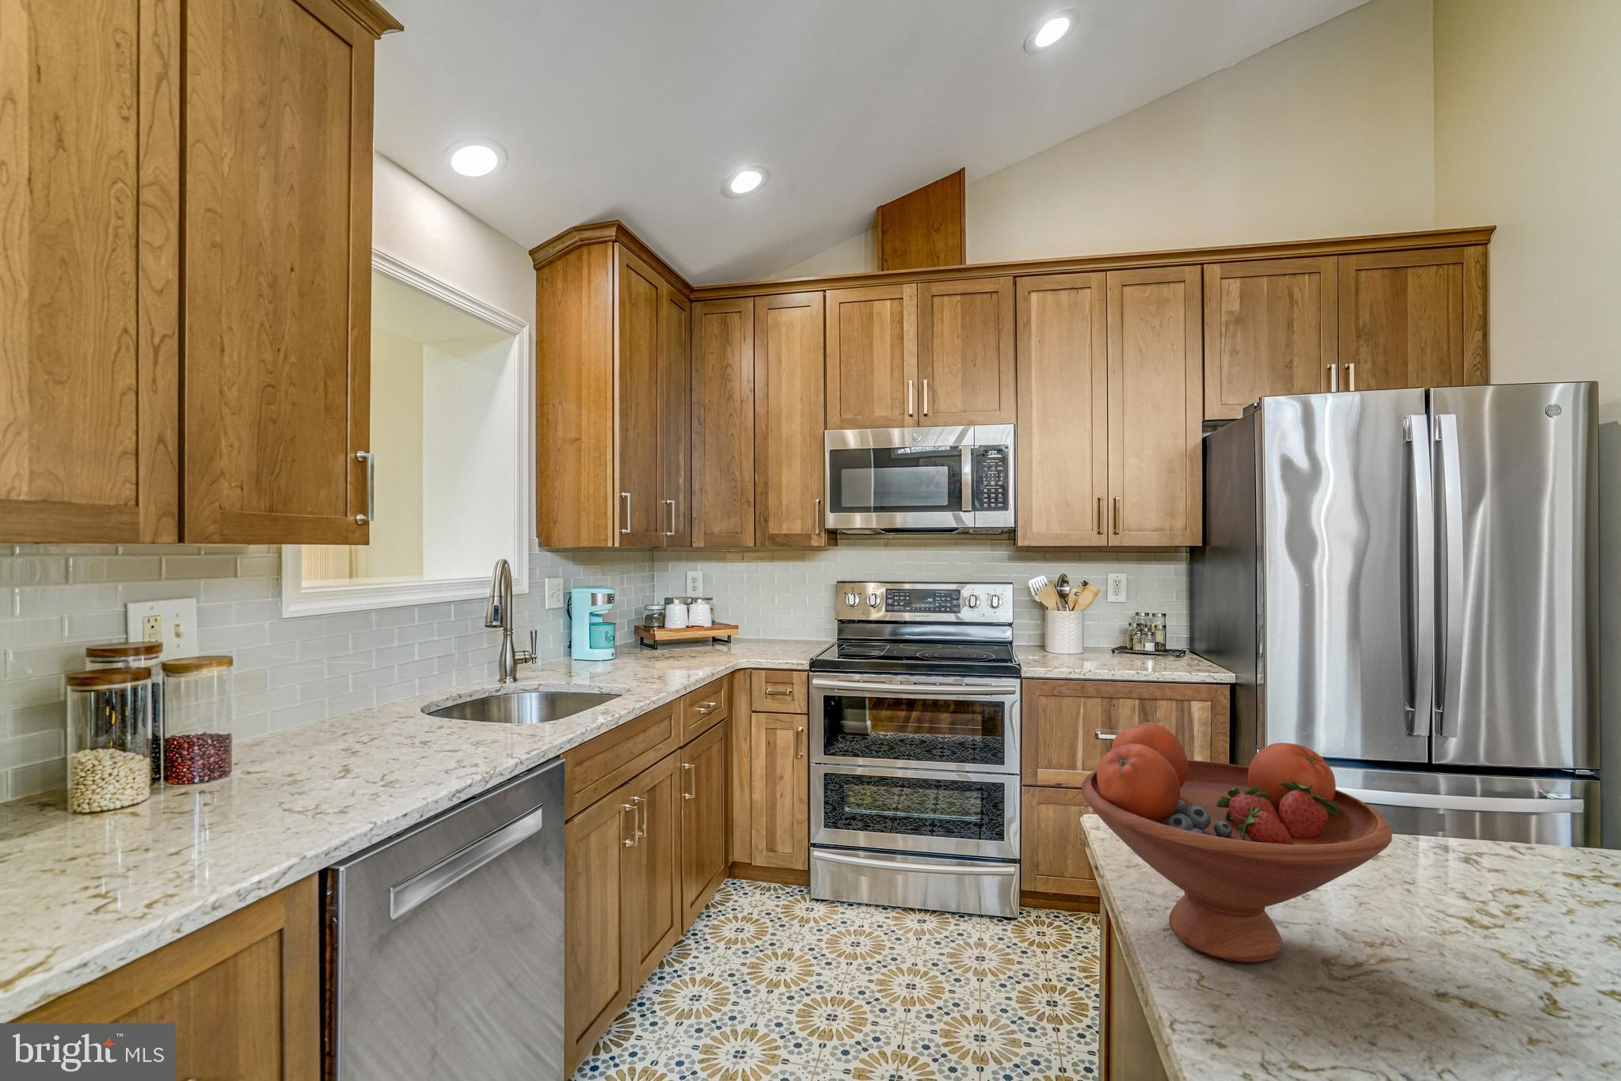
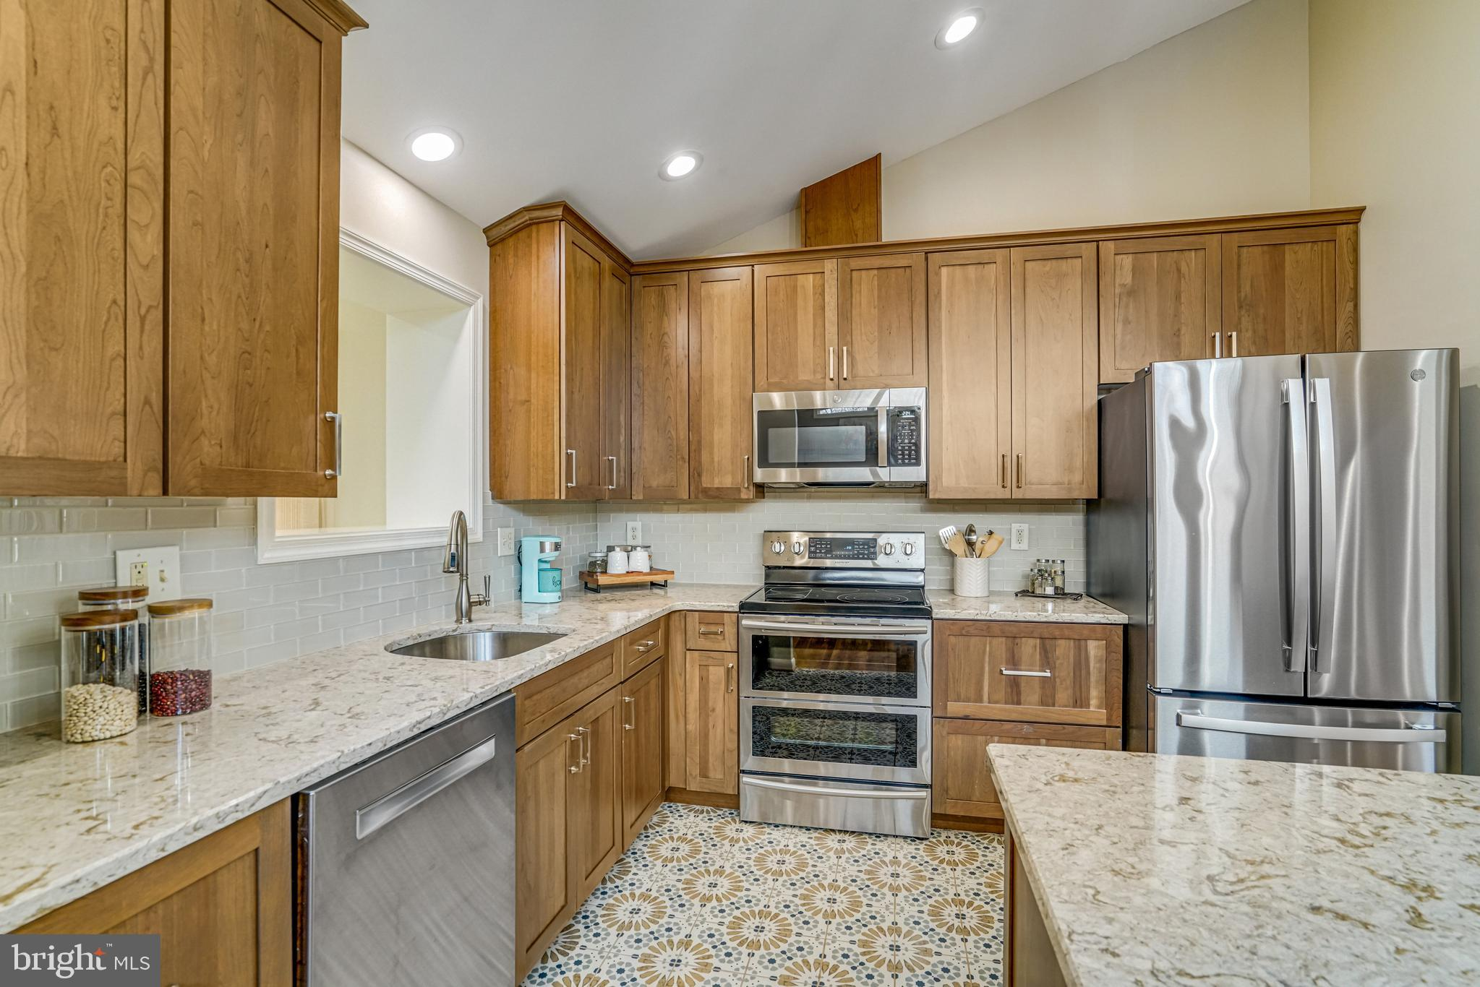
- fruit bowl [1081,721,1393,964]
